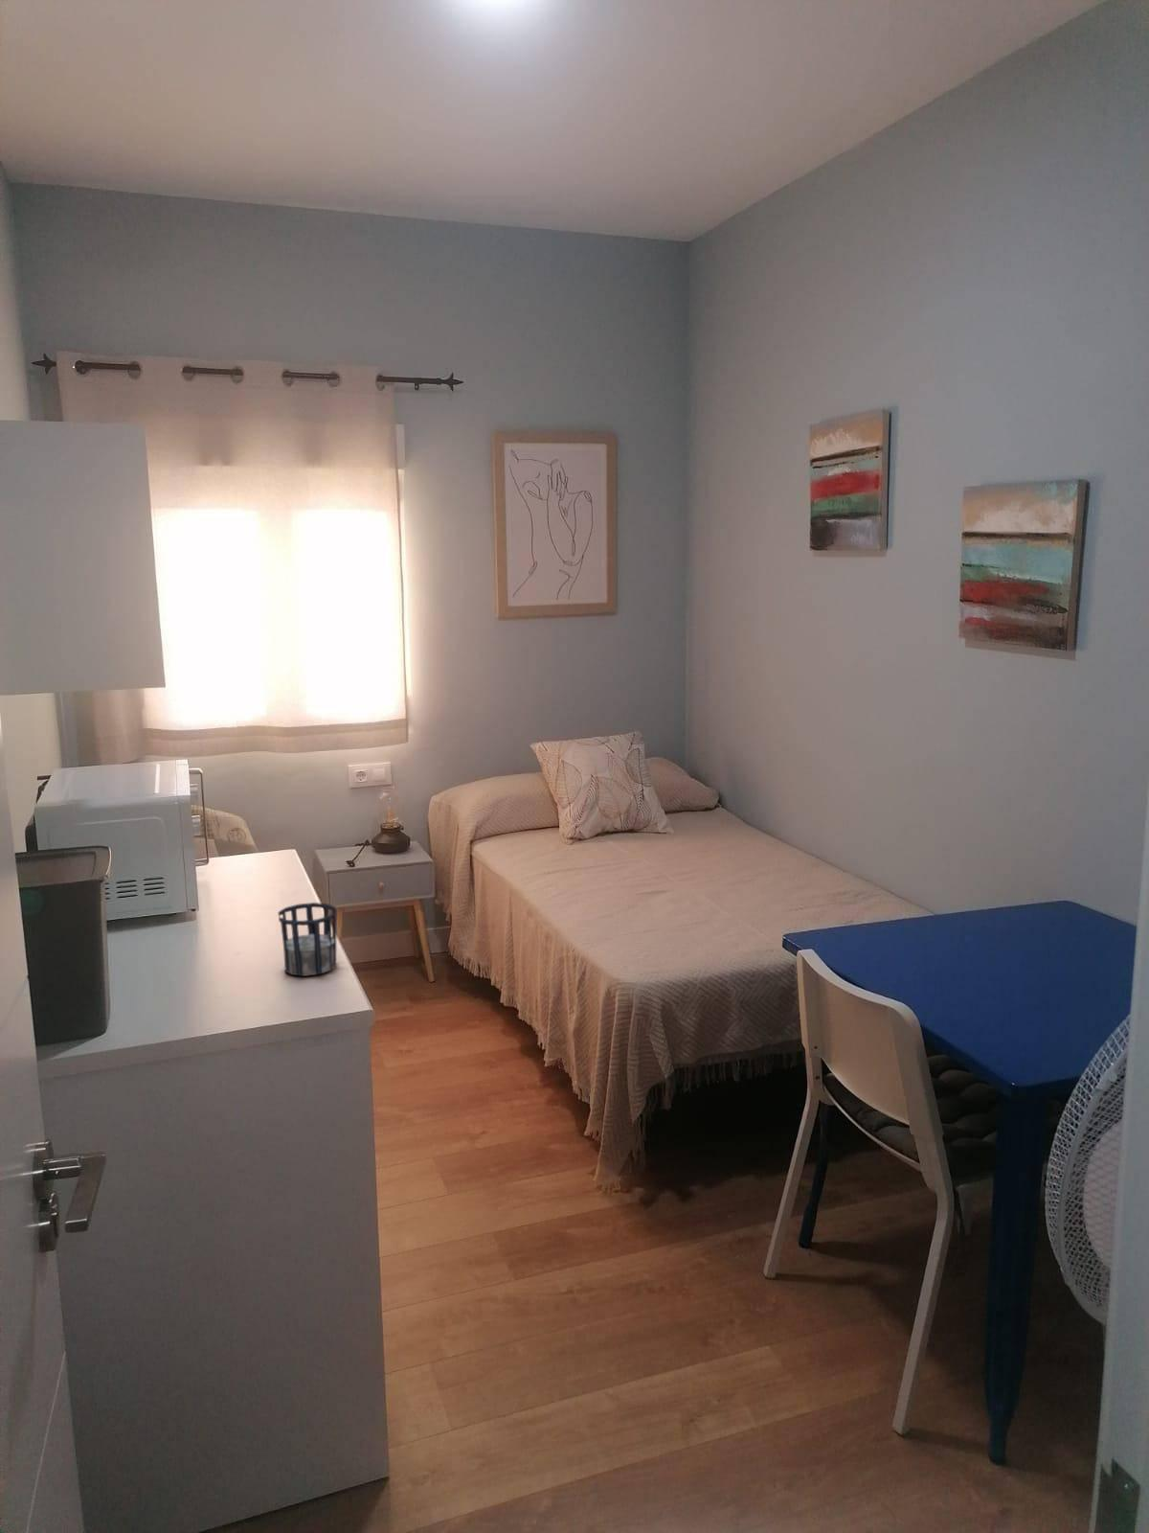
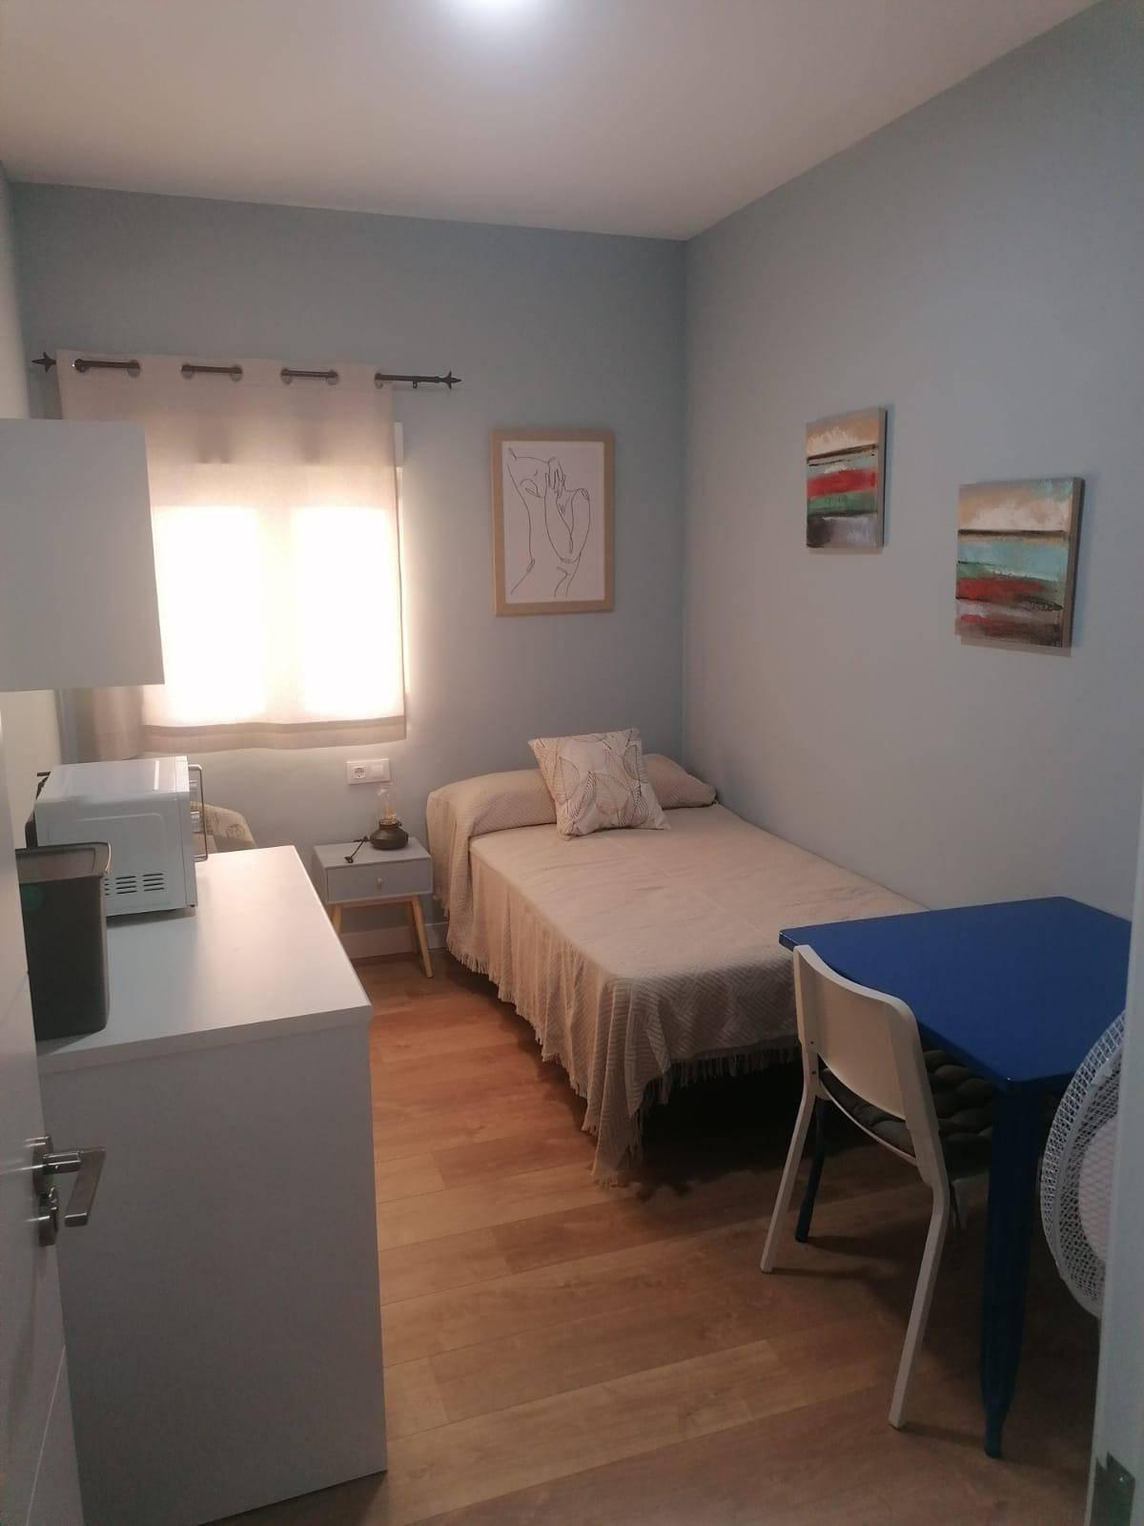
- cup [278,902,337,978]
